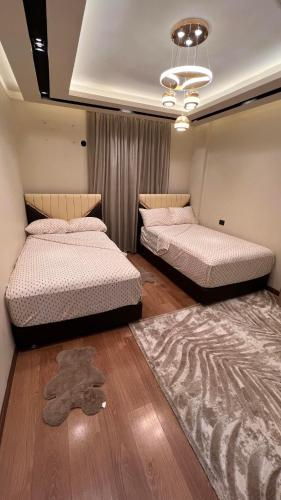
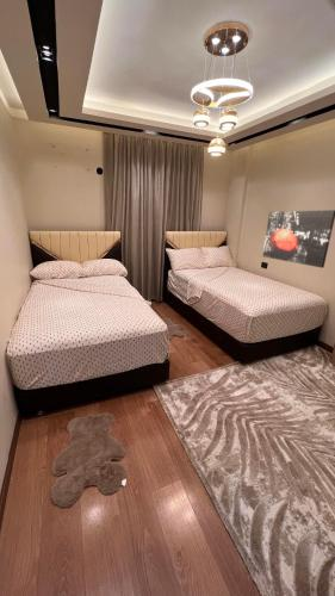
+ wall art [261,209,335,269]
